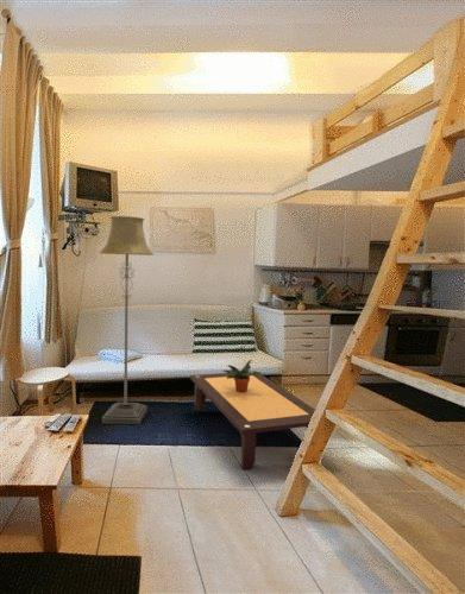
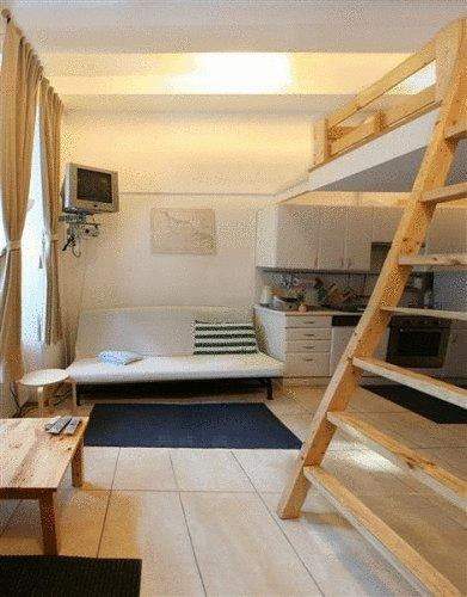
- coffee table [189,369,316,472]
- floor lamp [99,215,155,425]
- potted plant [221,359,262,392]
